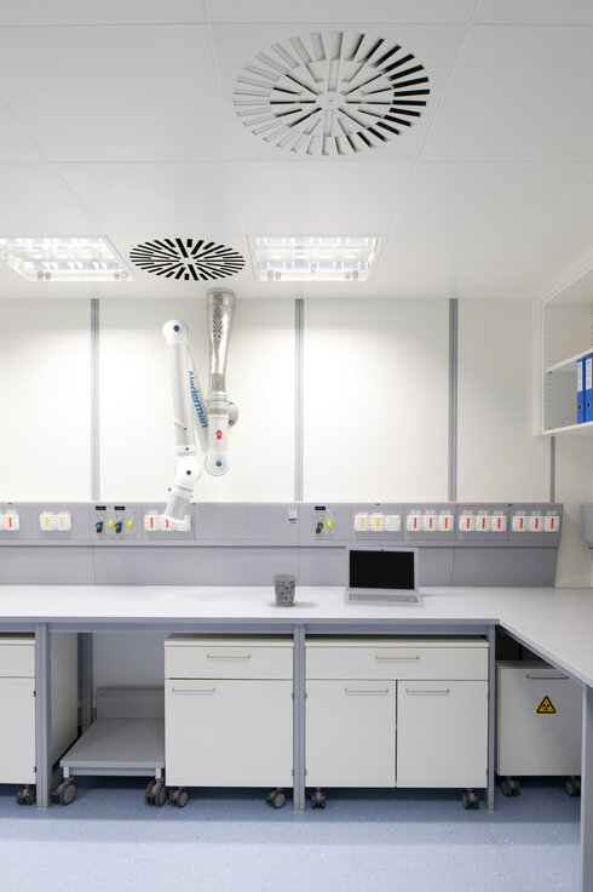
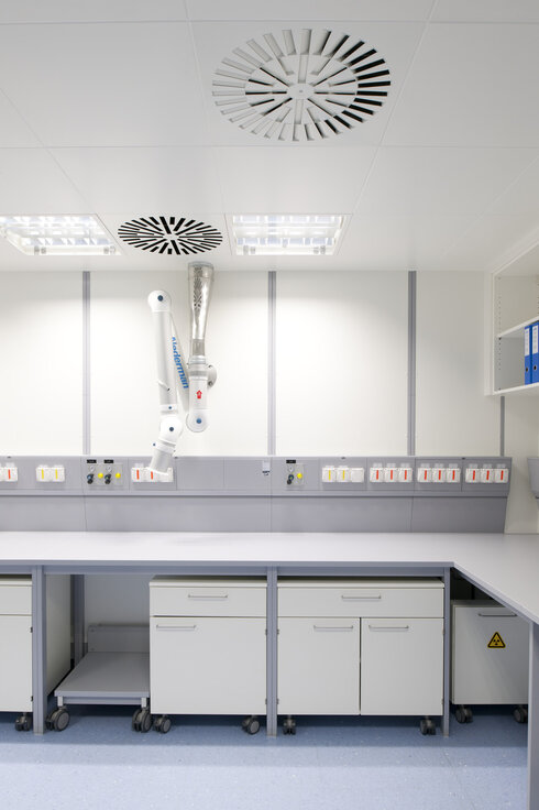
- laptop [344,545,426,610]
- cup [272,573,298,607]
